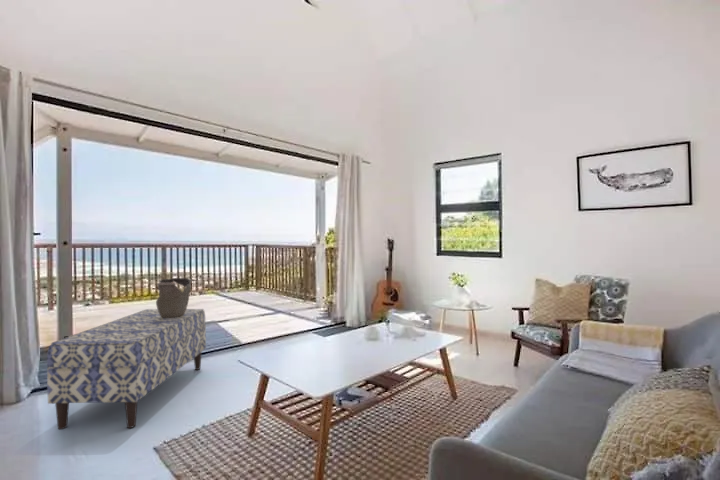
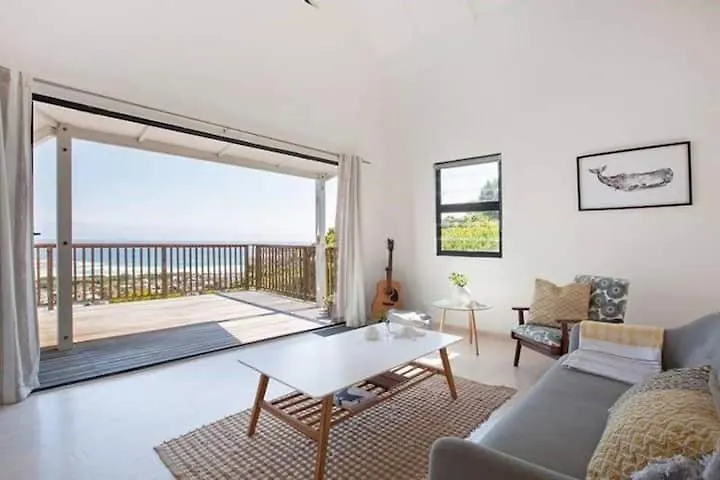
- bench [46,308,207,430]
- decorative bowl [155,277,194,318]
